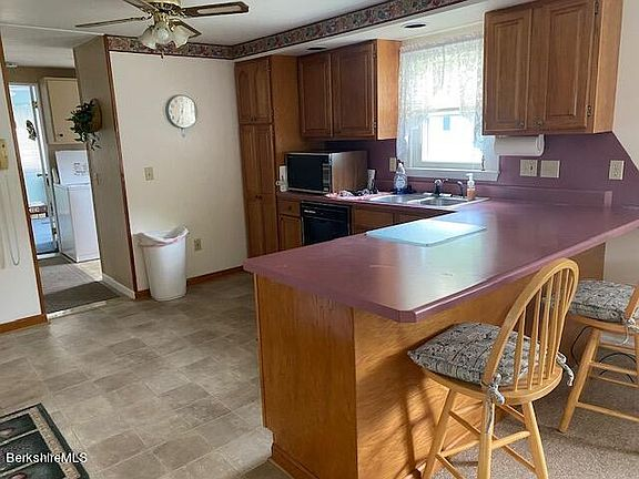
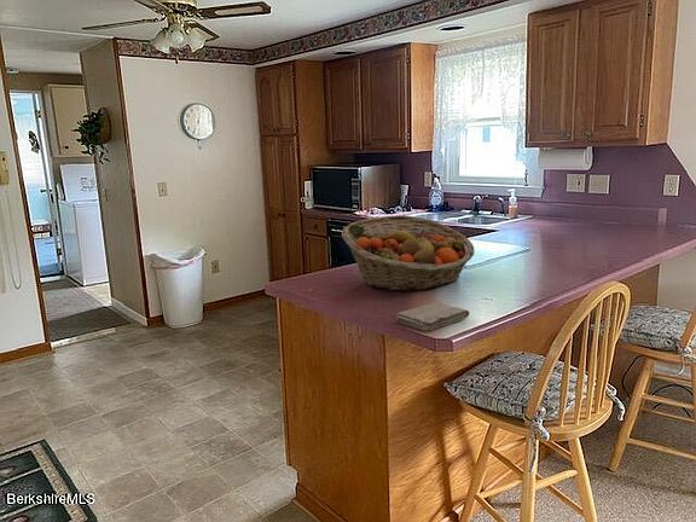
+ fruit basket [341,214,475,292]
+ washcloth [395,302,470,332]
